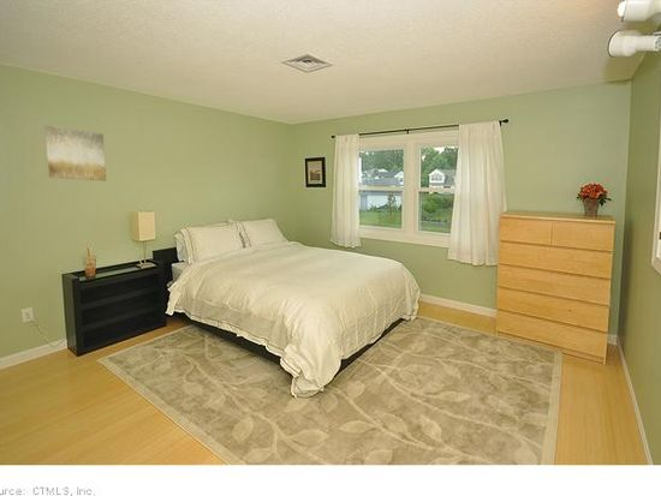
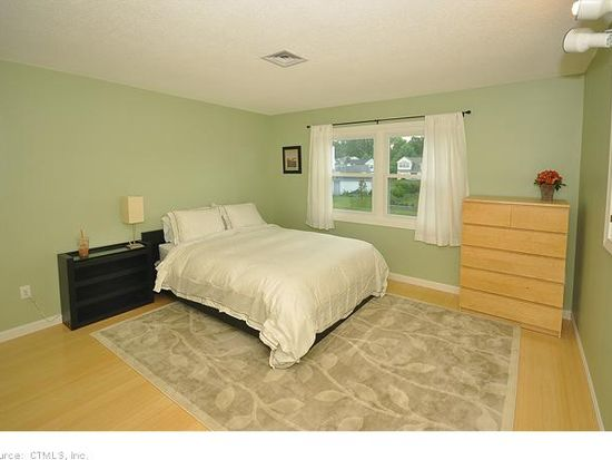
- wall art [43,124,107,183]
